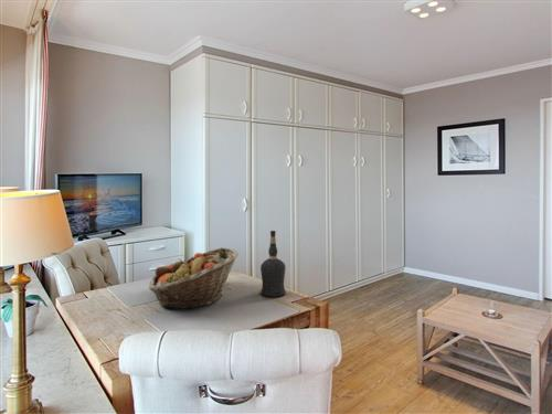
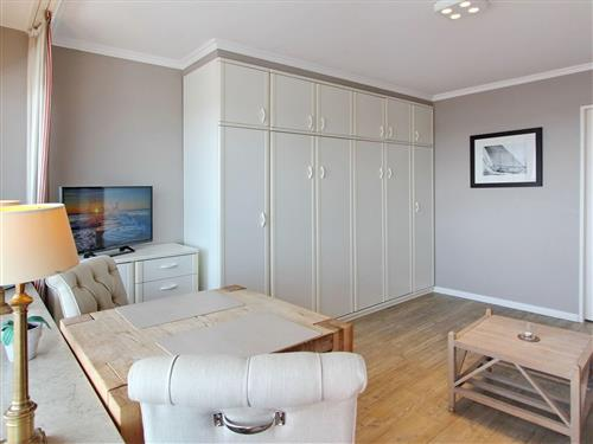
- liquor bottle [259,230,287,298]
- fruit basket [148,246,240,310]
